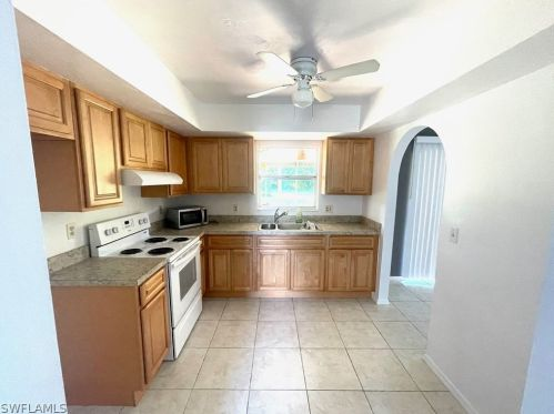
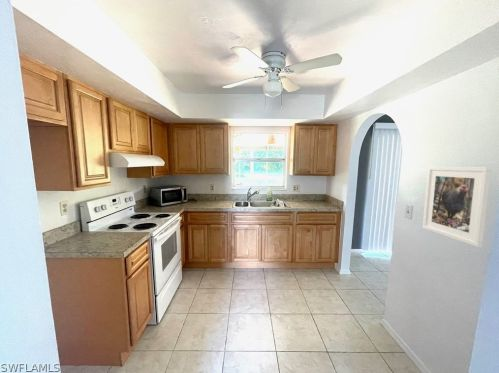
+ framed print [422,166,492,248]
